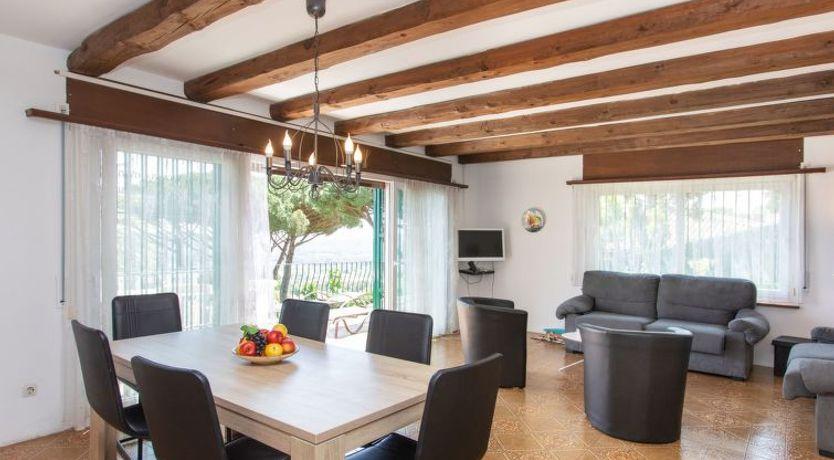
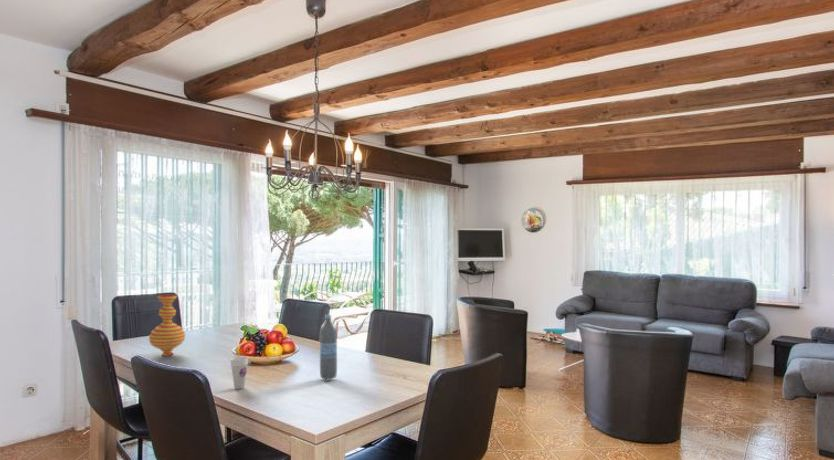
+ water bottle [319,314,338,381]
+ vase [148,294,186,356]
+ cup [230,355,249,390]
